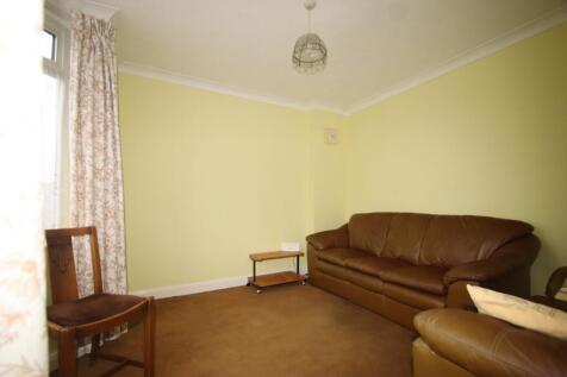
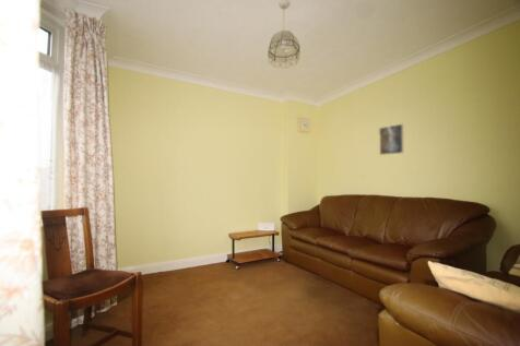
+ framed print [378,123,404,156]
